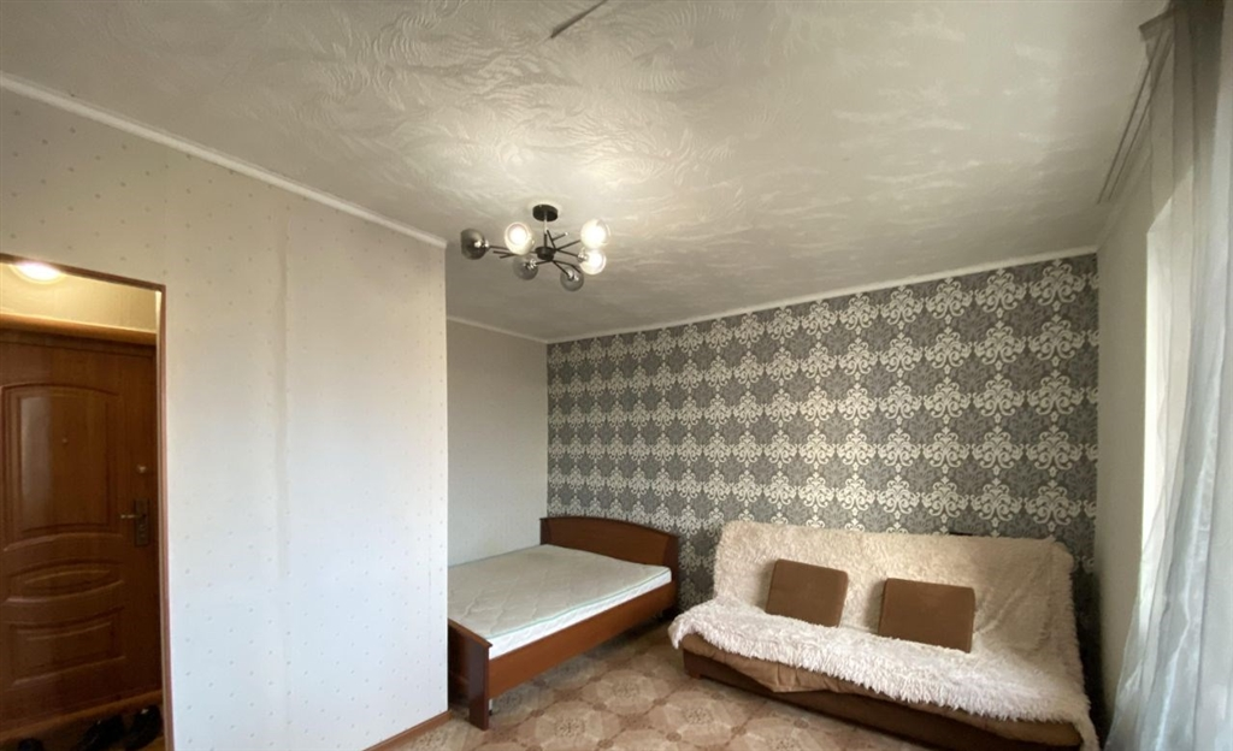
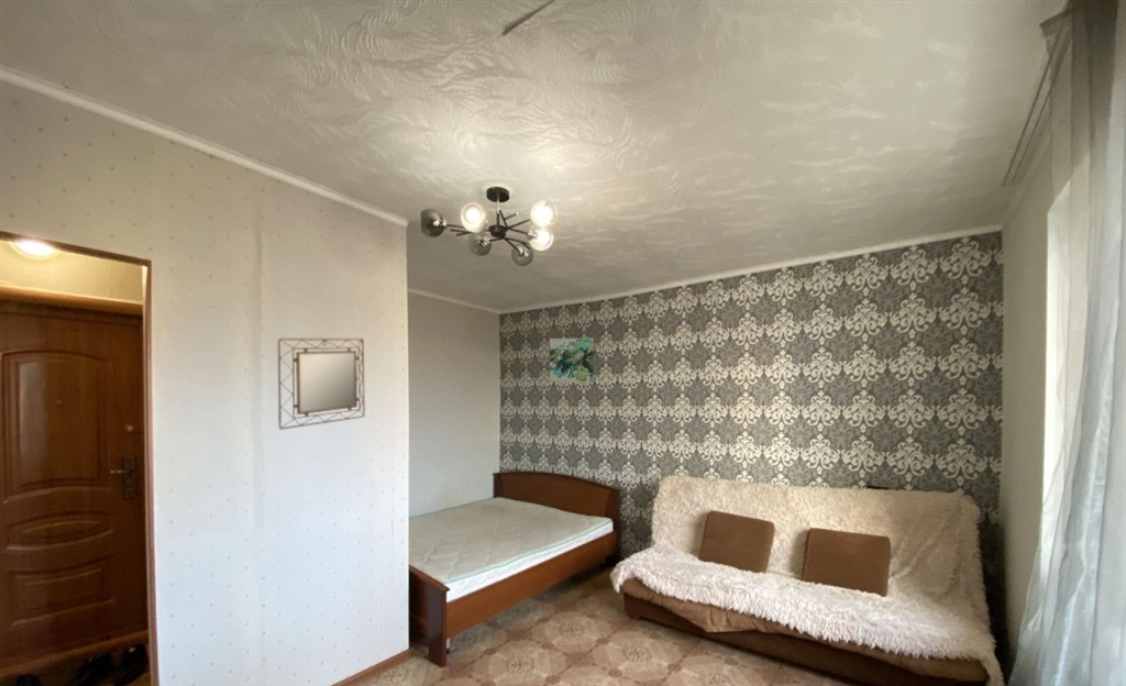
+ home mirror [277,338,366,431]
+ wall art [549,336,595,384]
